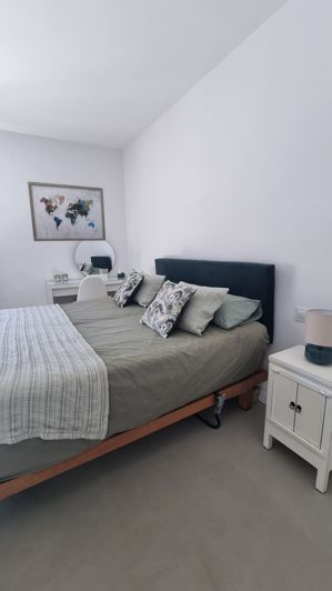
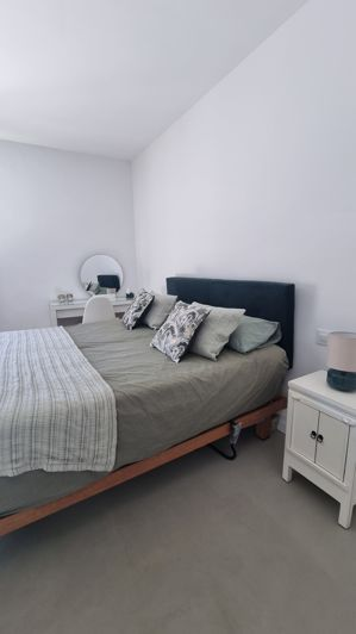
- wall art [27,180,107,242]
